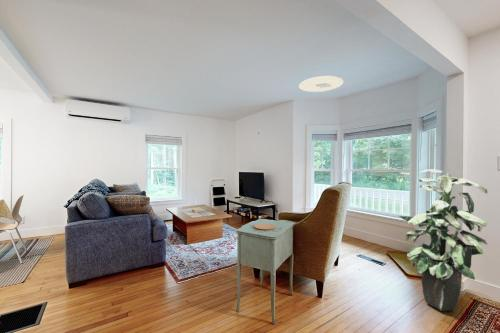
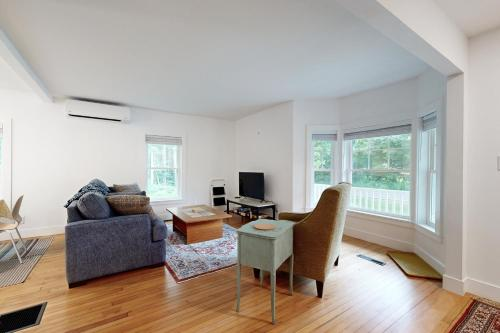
- ceiling light [298,75,345,93]
- indoor plant [398,168,488,312]
